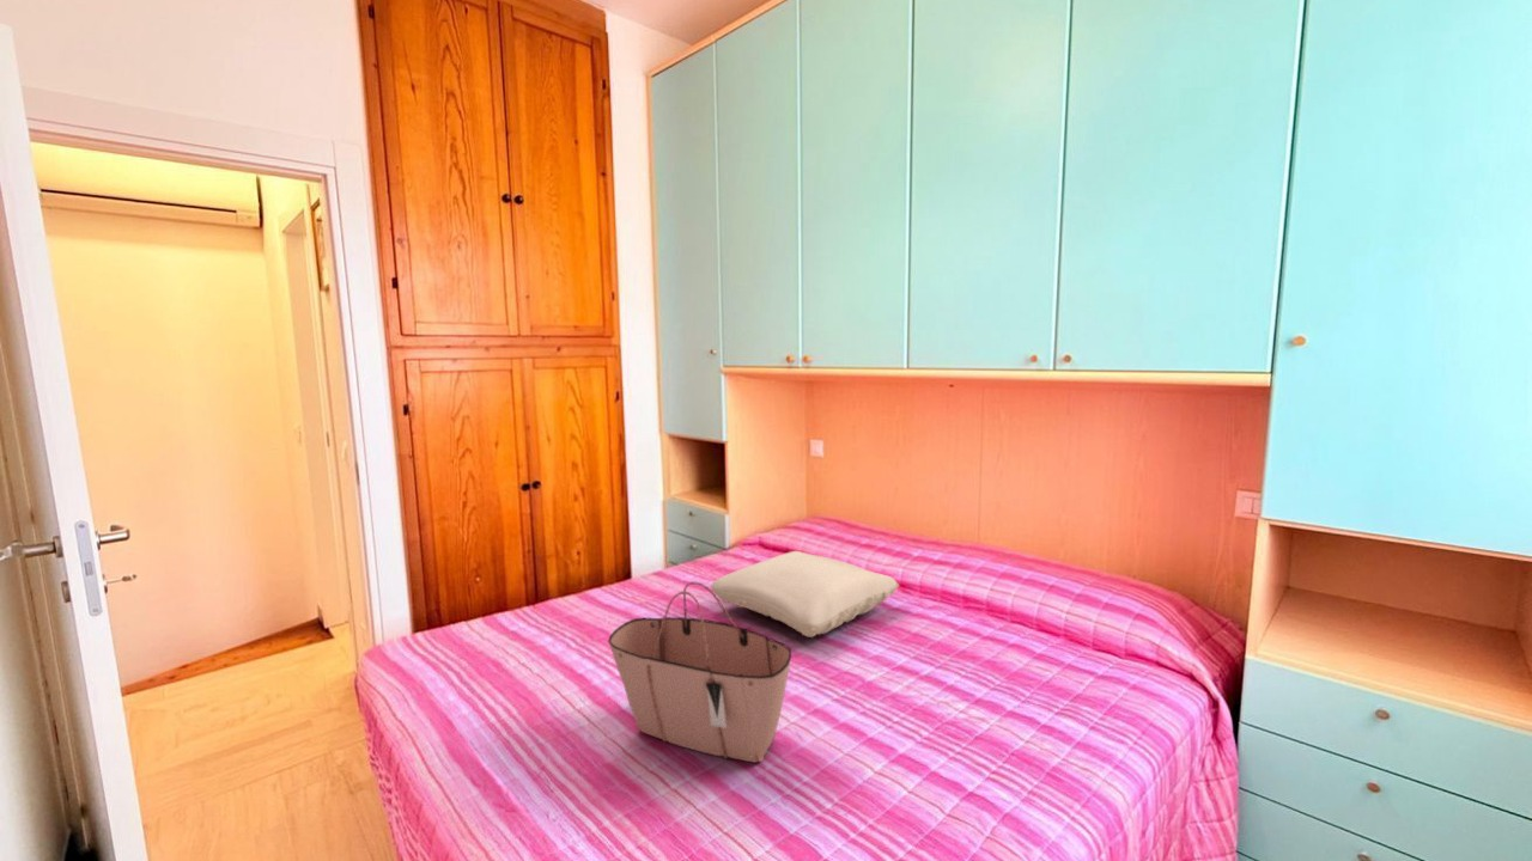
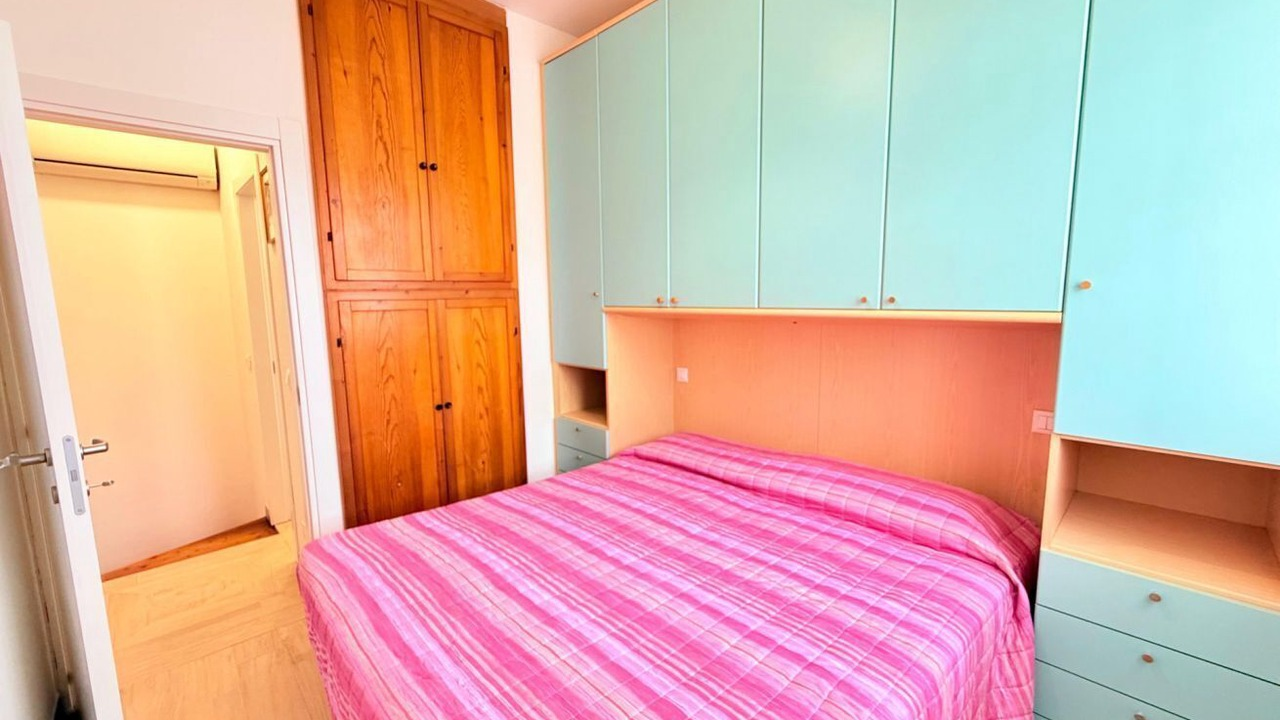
- pillow [710,550,900,639]
- tote bag [607,580,792,764]
